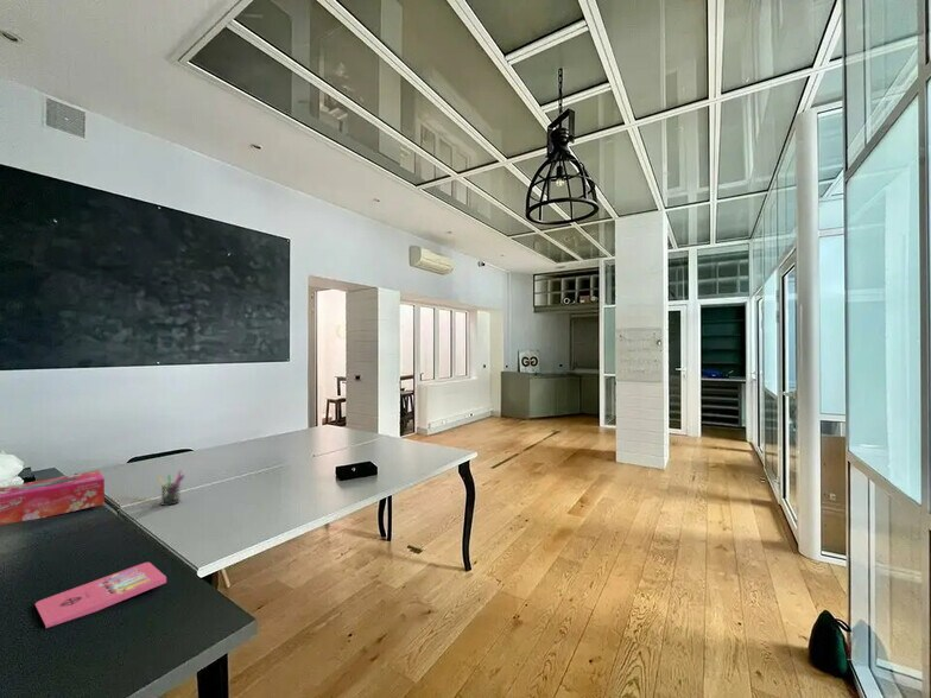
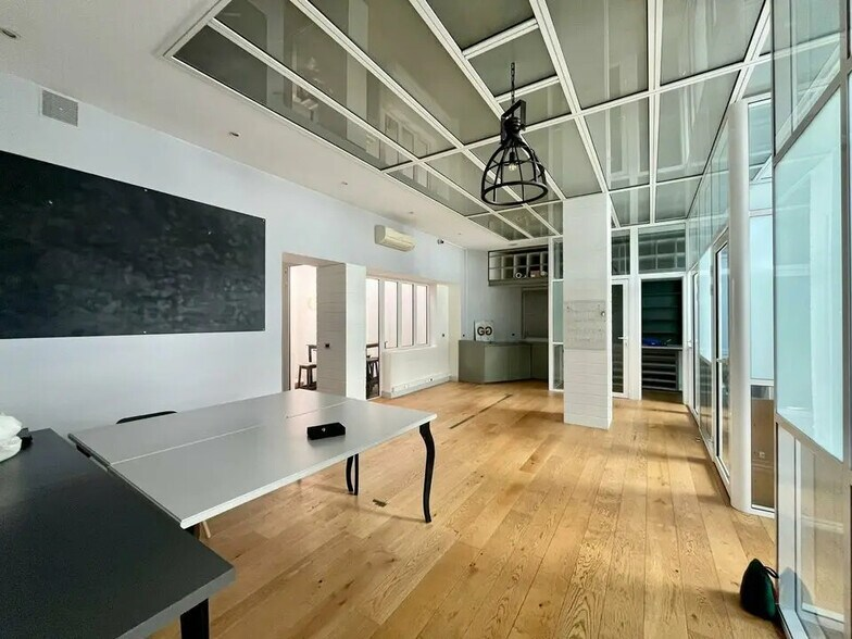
- pen holder [157,469,185,507]
- tissue box [0,469,106,526]
- notebook [34,561,167,629]
